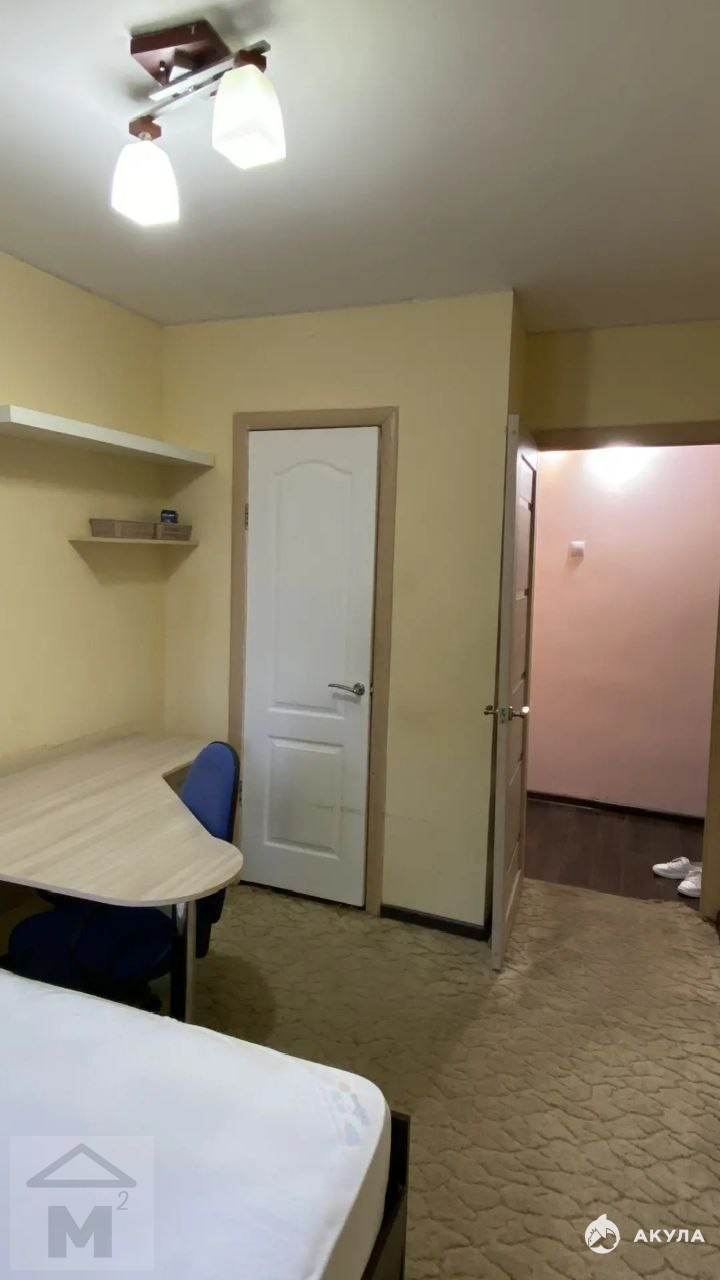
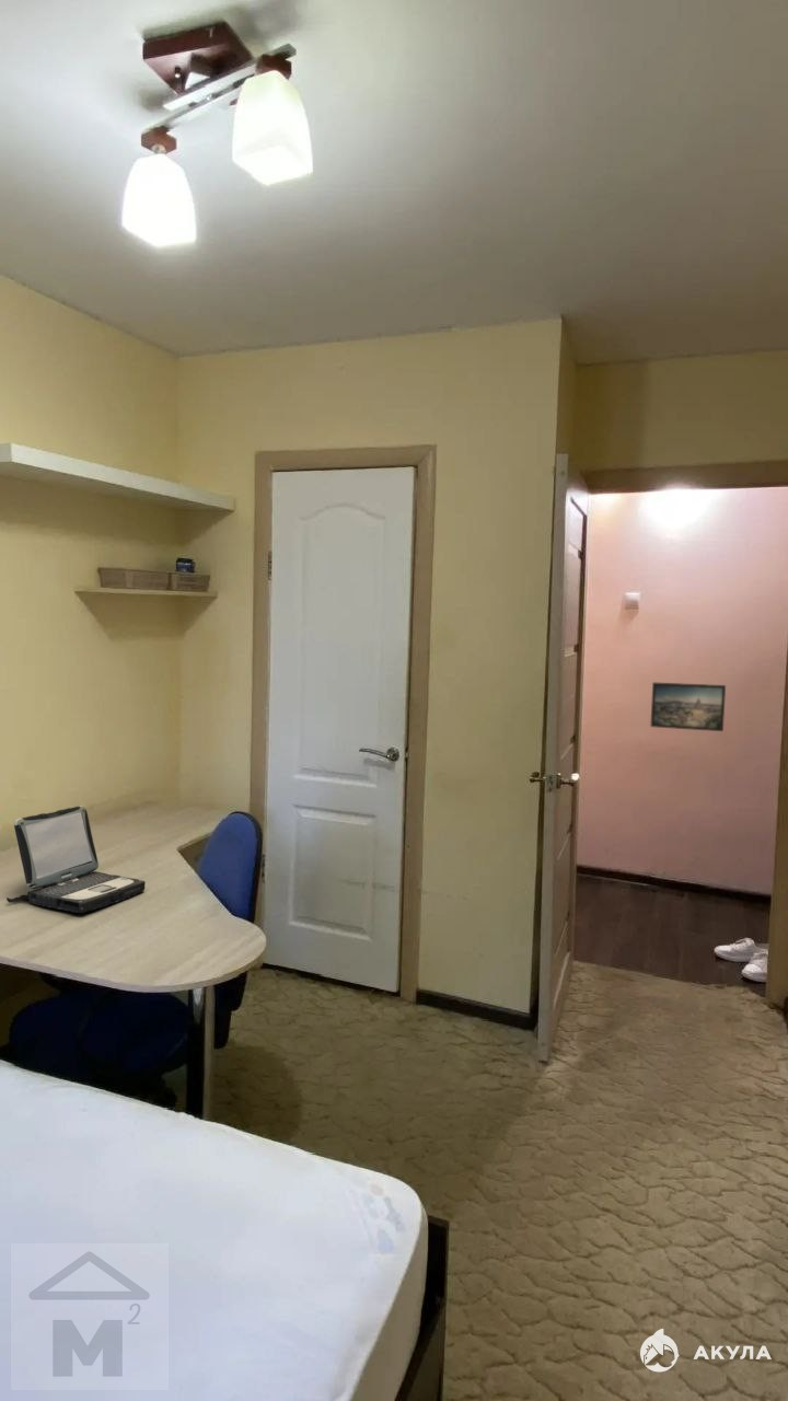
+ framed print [649,681,727,732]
+ laptop [5,804,147,914]
